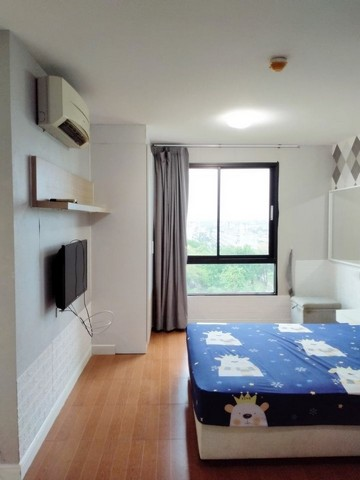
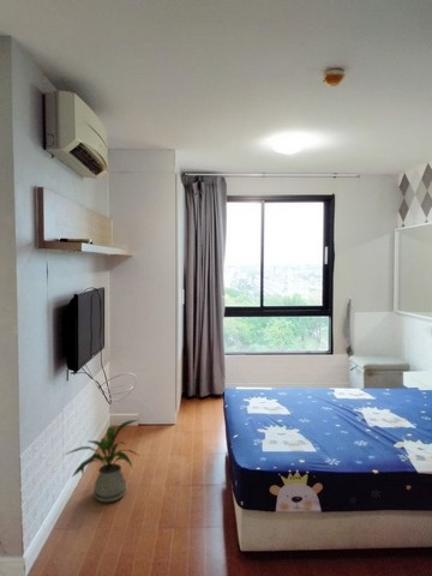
+ house plant [64,419,139,503]
